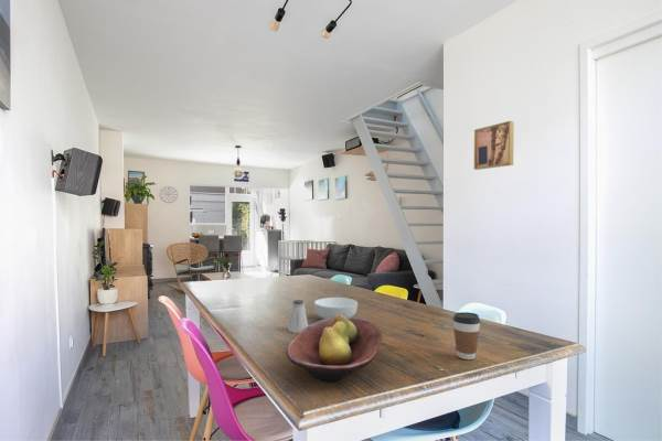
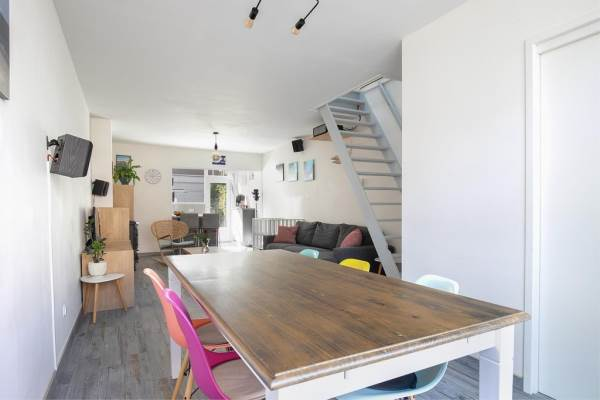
- saltshaker [287,299,309,334]
- wall art [473,120,515,171]
- cereal bowl [313,297,359,320]
- fruit bowl [286,314,383,384]
- coffee cup [451,311,481,361]
